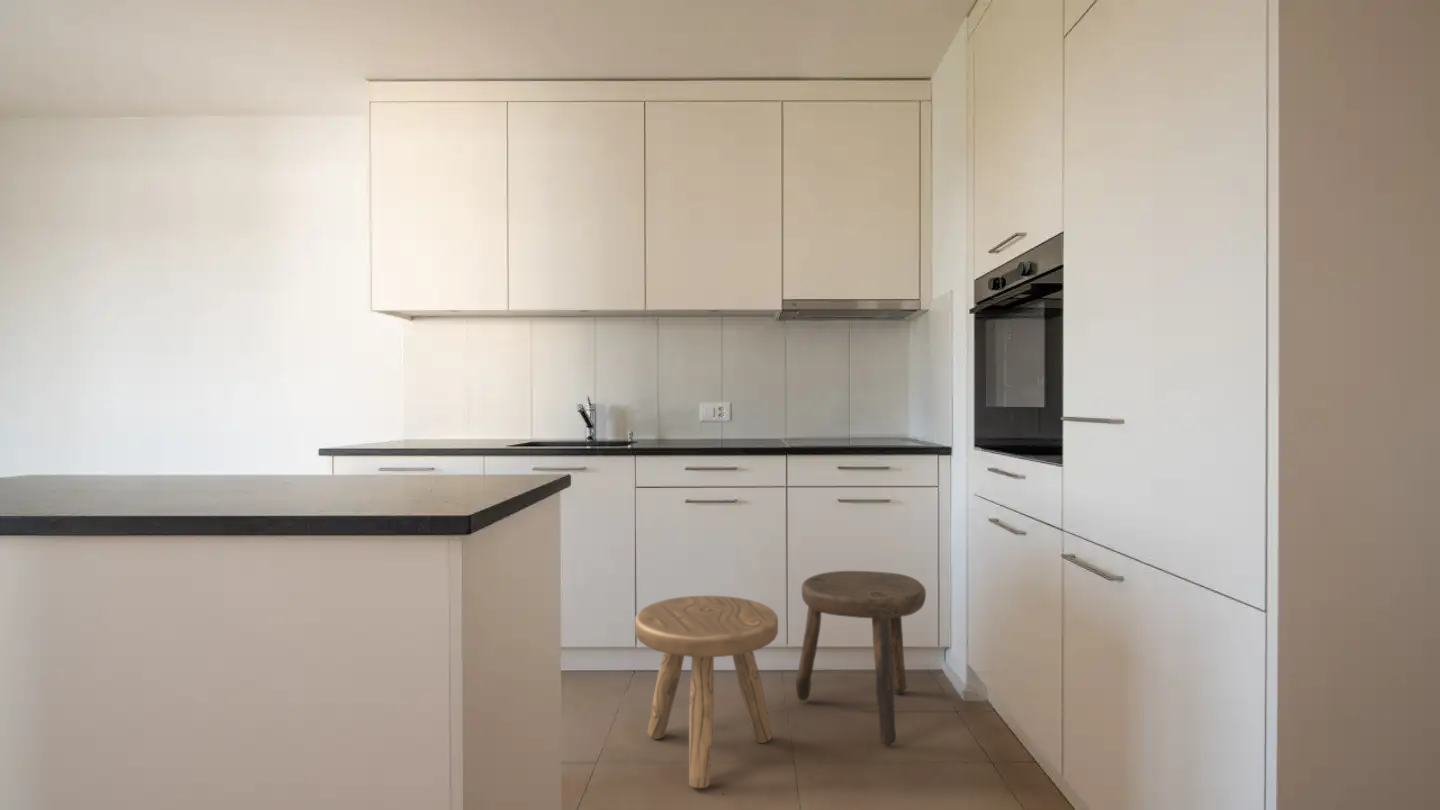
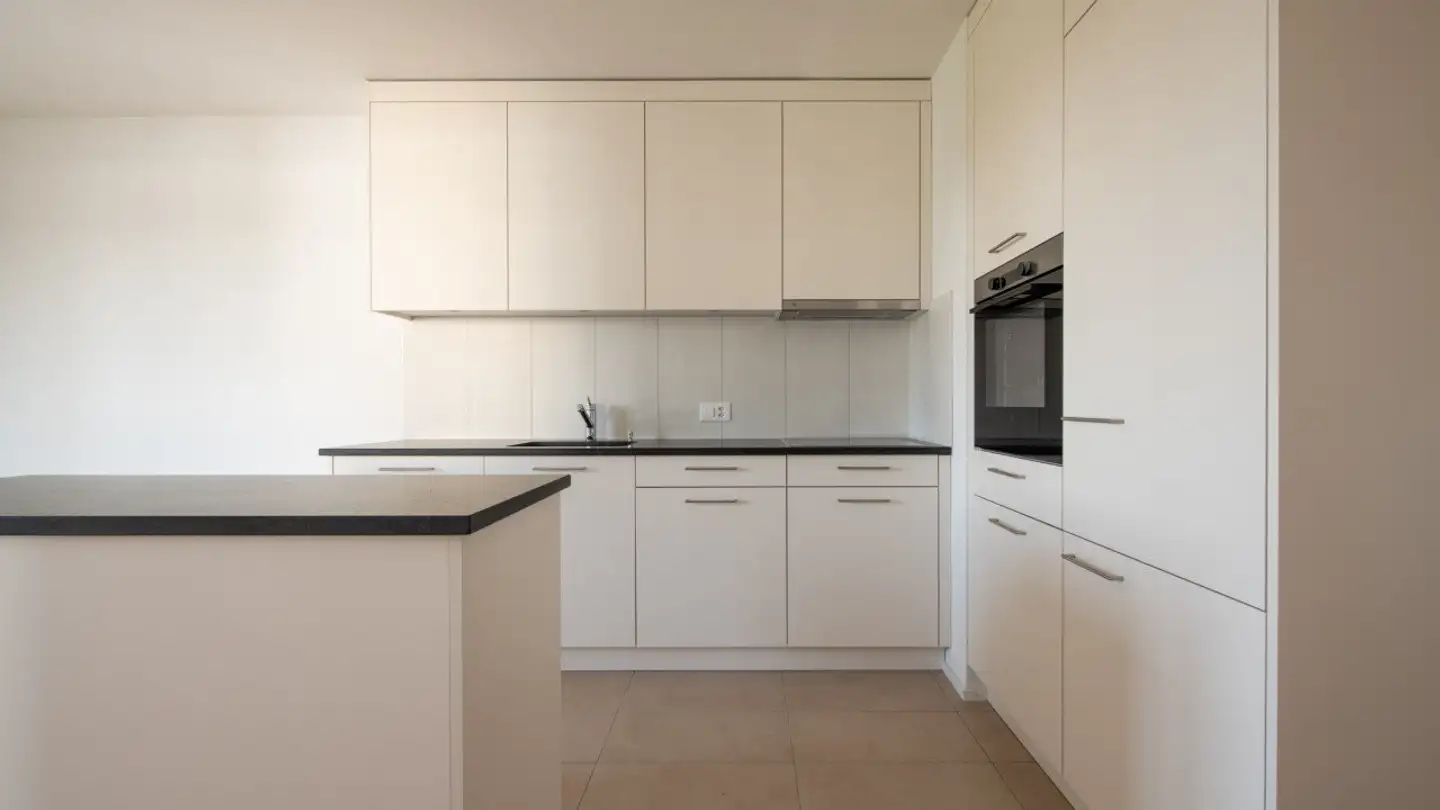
- stool [795,570,927,746]
- stool [634,595,779,789]
